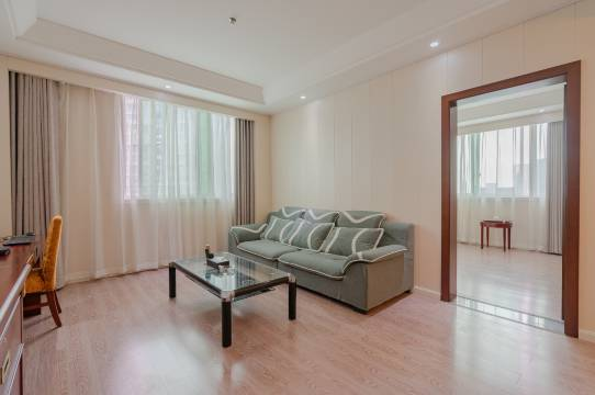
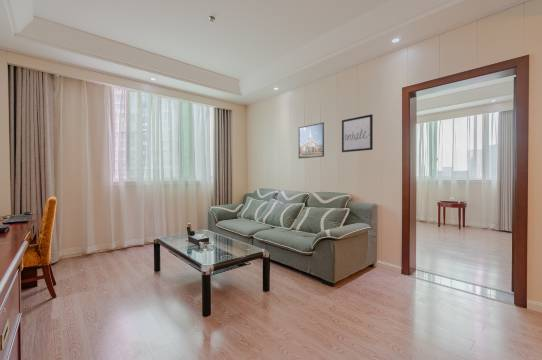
+ wall art [341,113,374,153]
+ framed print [298,121,325,160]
